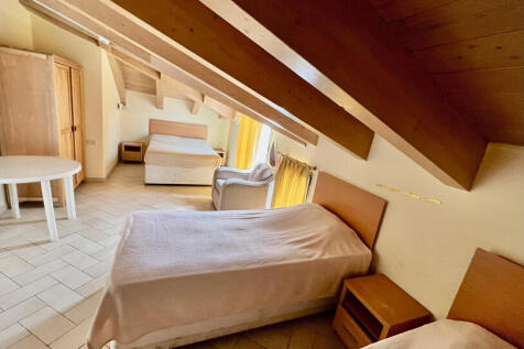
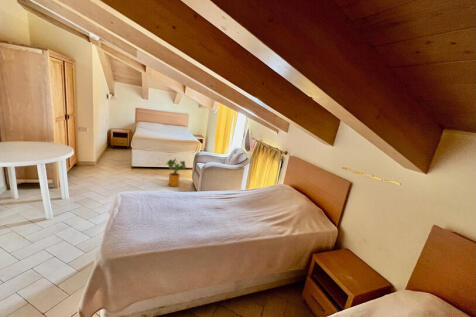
+ house plant [165,157,187,188]
